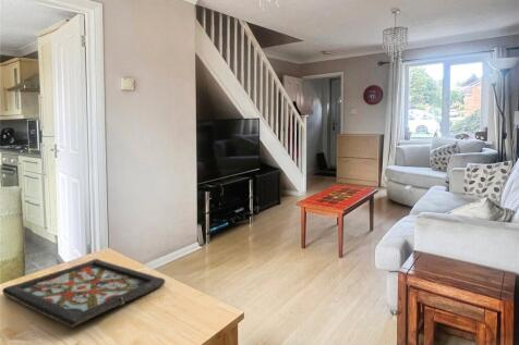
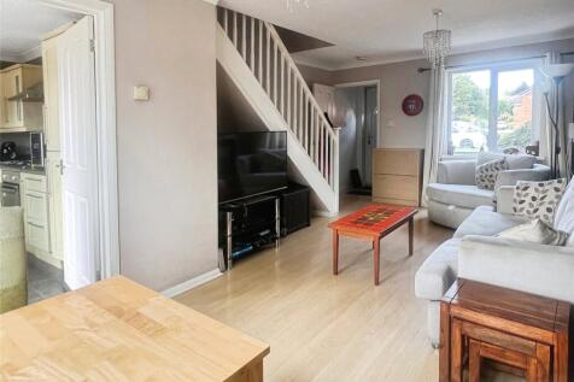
- decorative tray [1,258,167,328]
